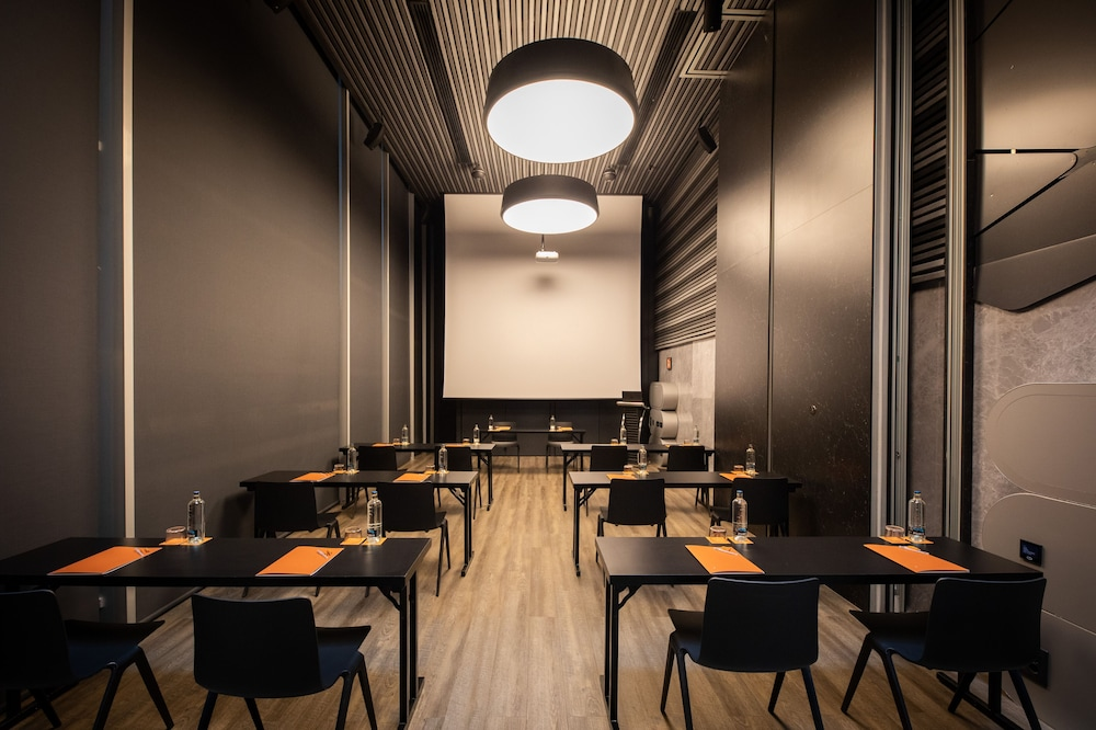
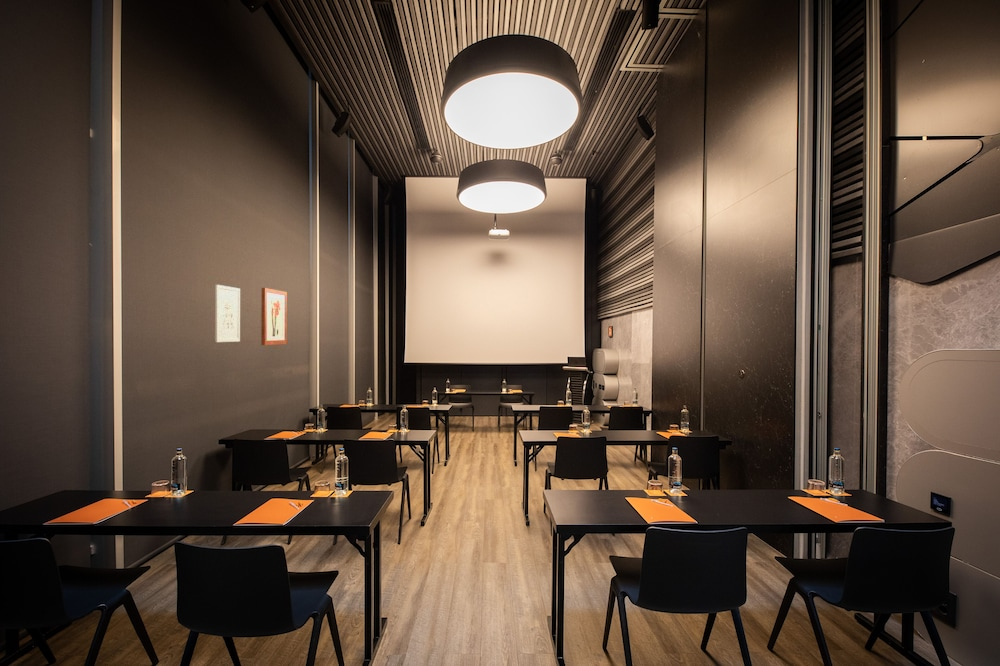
+ wall art [214,284,241,343]
+ wall art [260,287,288,346]
